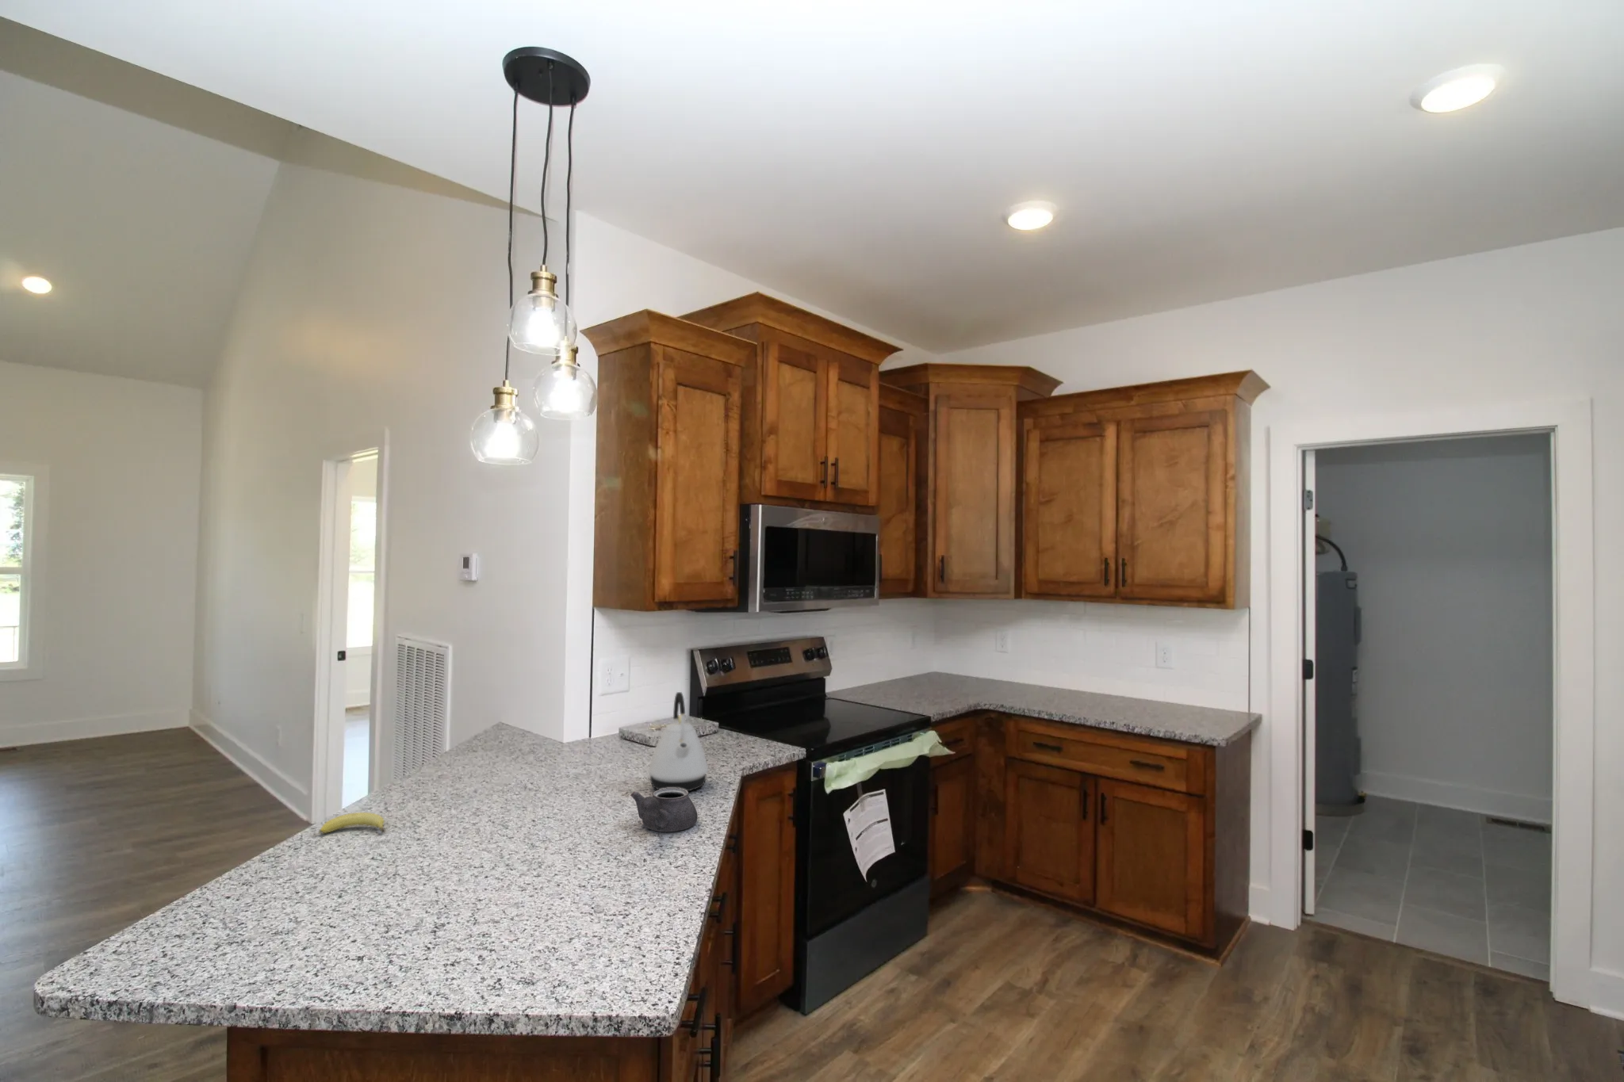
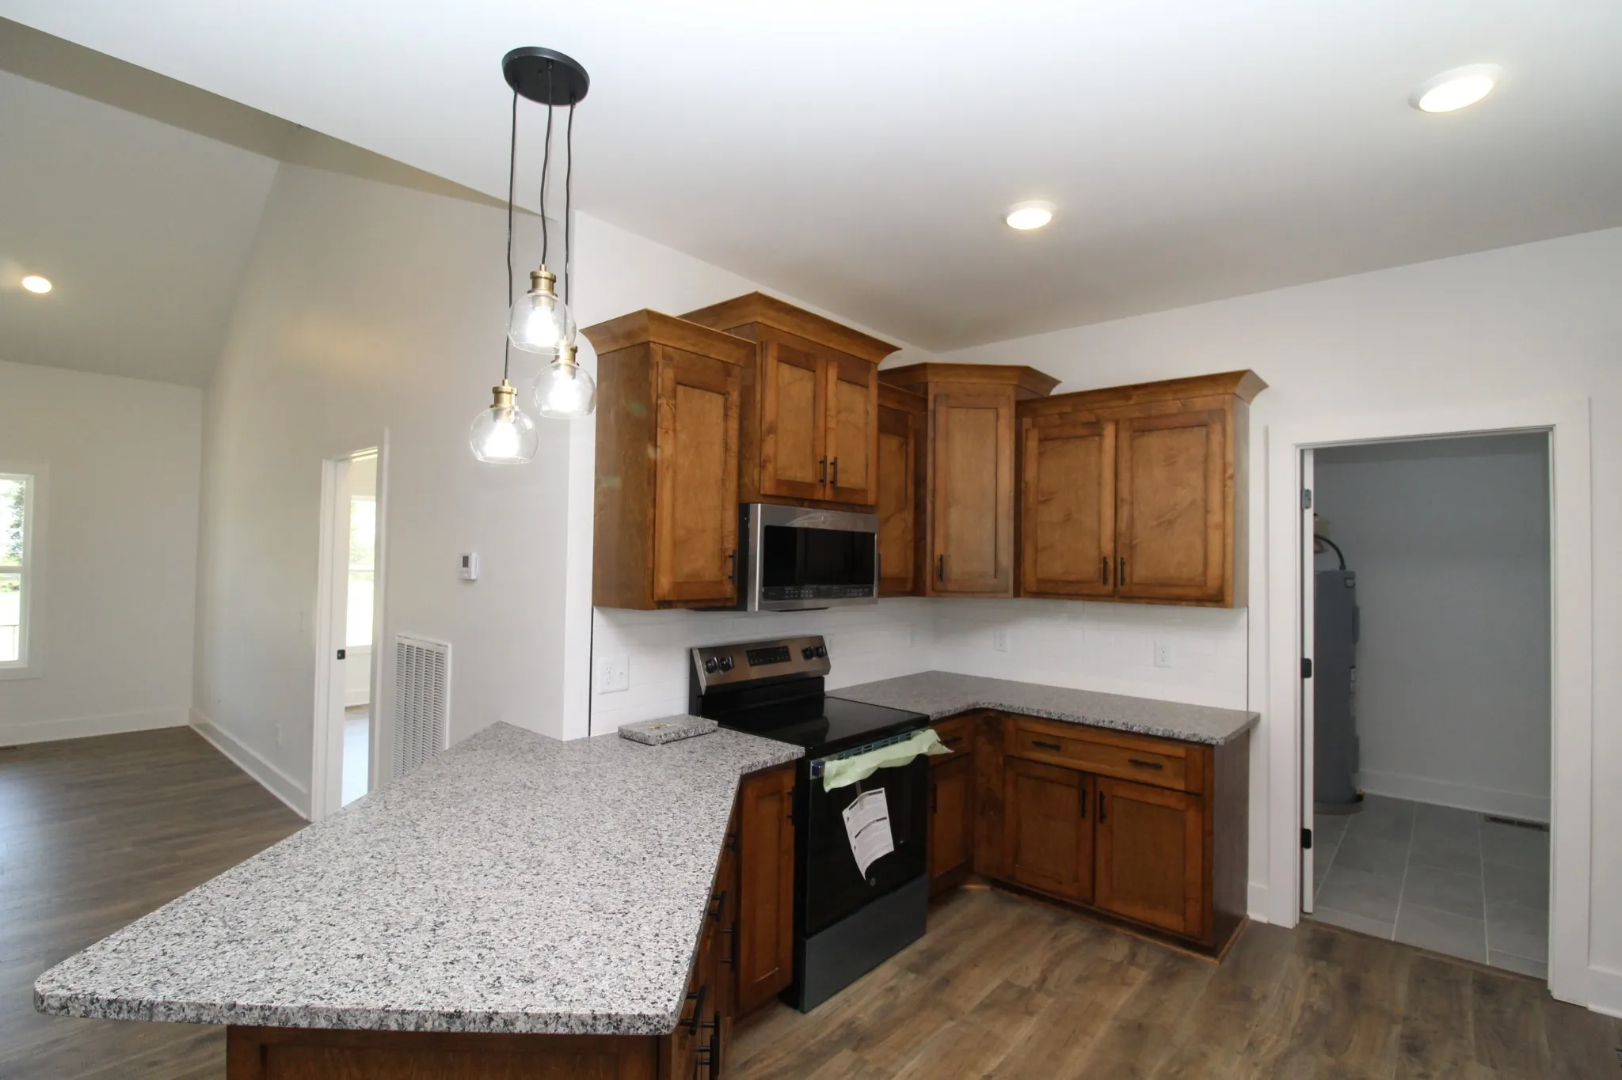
- teapot [629,787,698,832]
- fruit [318,812,386,834]
- kettle [648,691,709,792]
